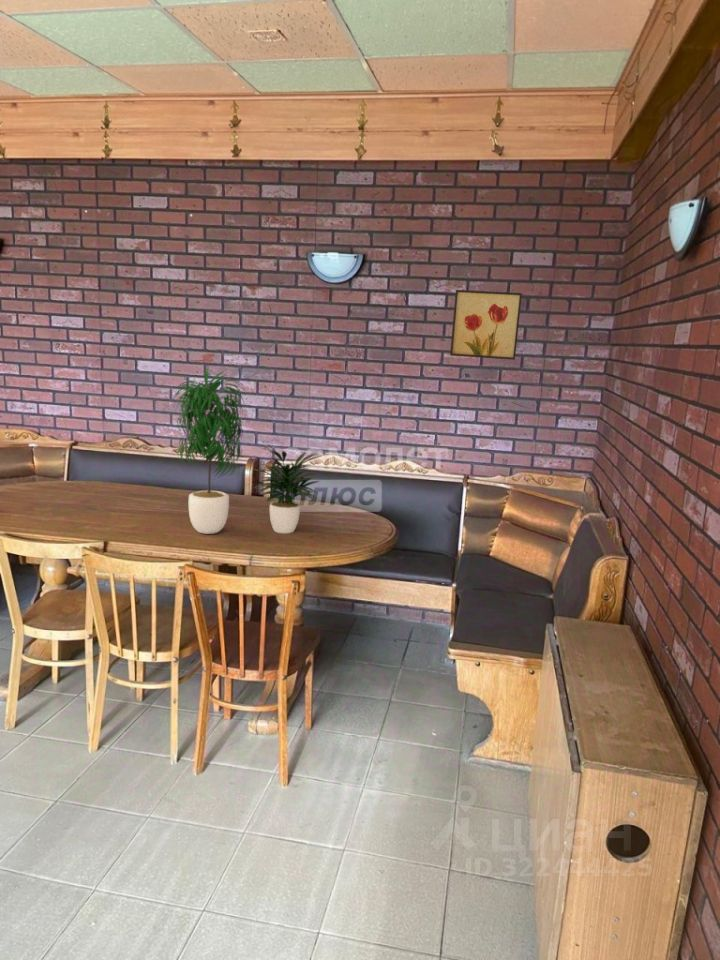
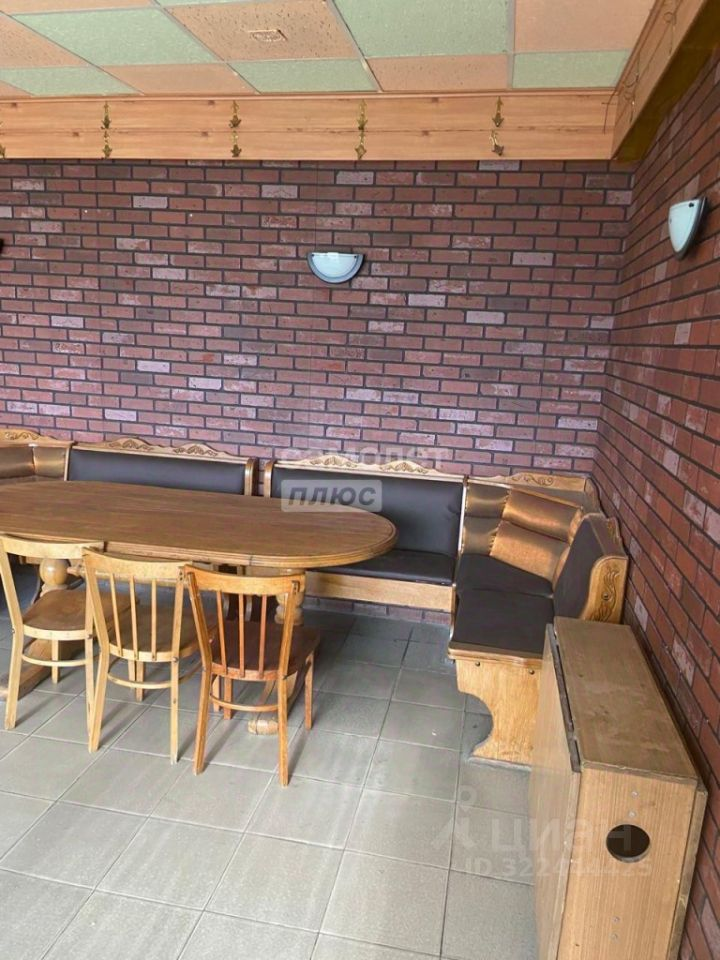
- wall art [449,289,523,361]
- potted plant [173,363,324,535]
